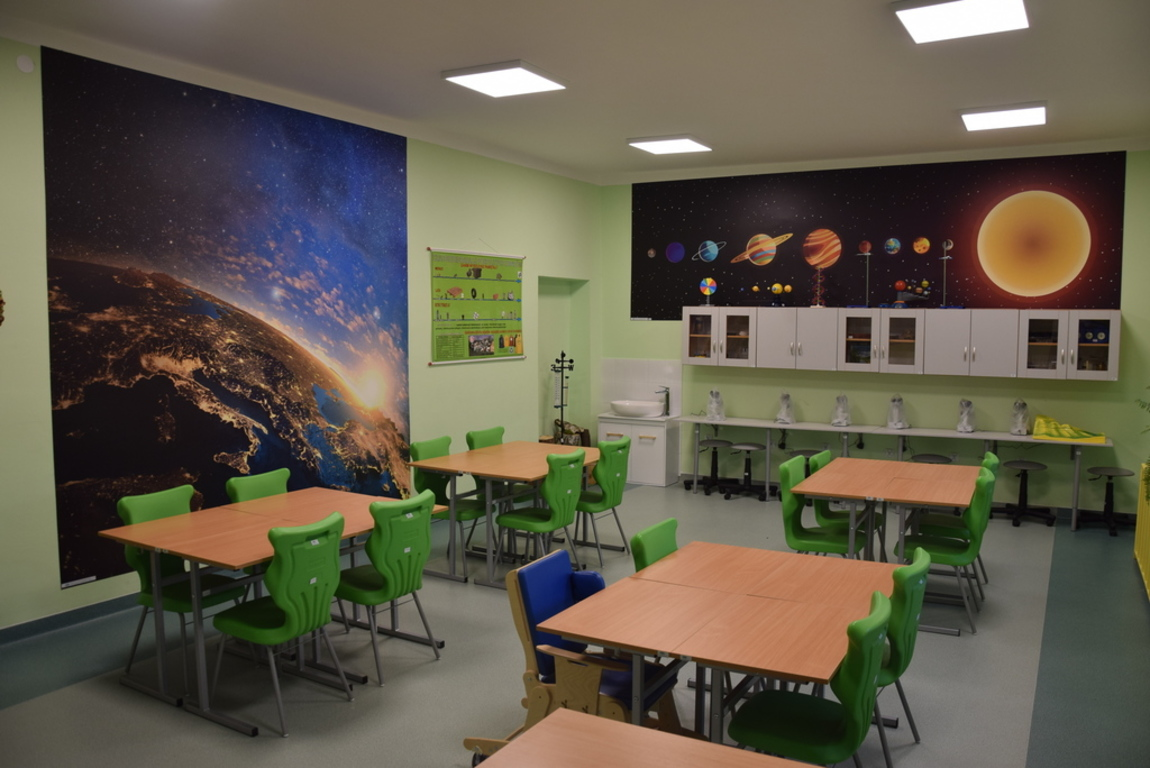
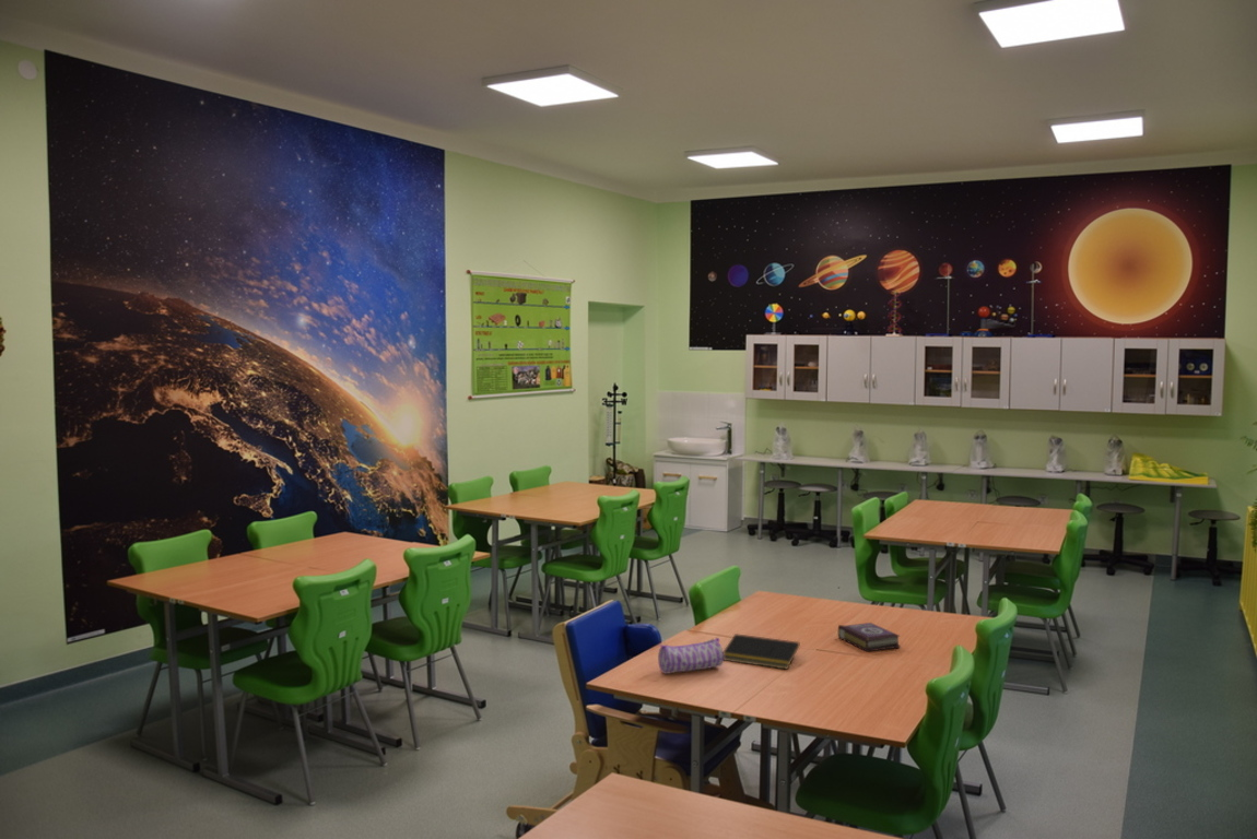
+ book [837,622,902,653]
+ pencil case [657,637,725,675]
+ notepad [723,633,800,671]
